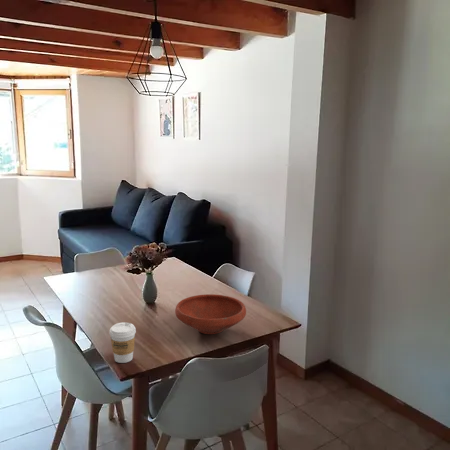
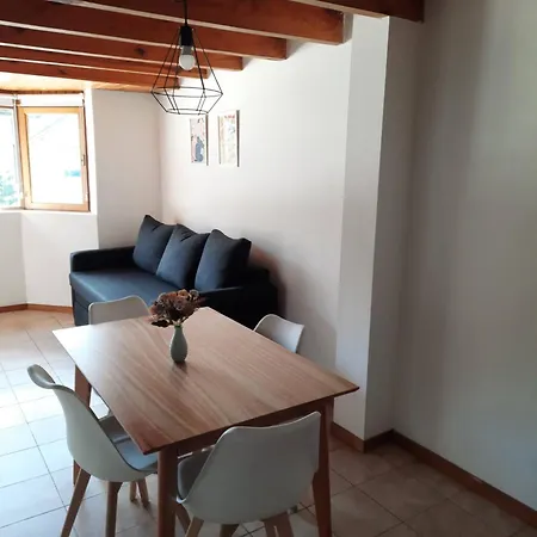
- bowl [174,293,247,335]
- coffee cup [109,321,137,364]
